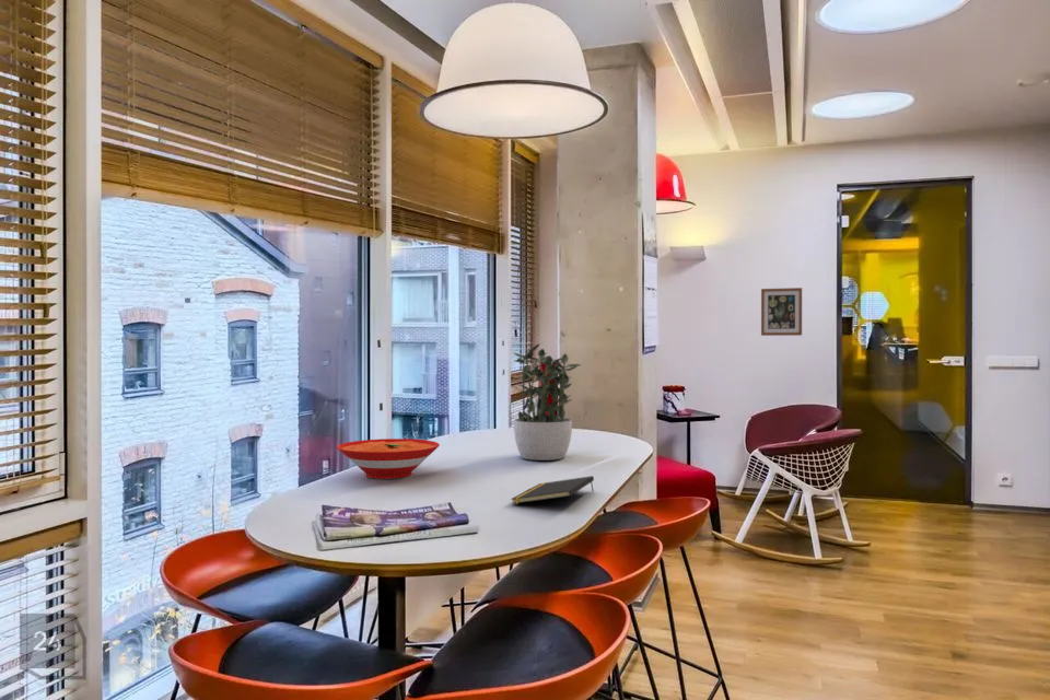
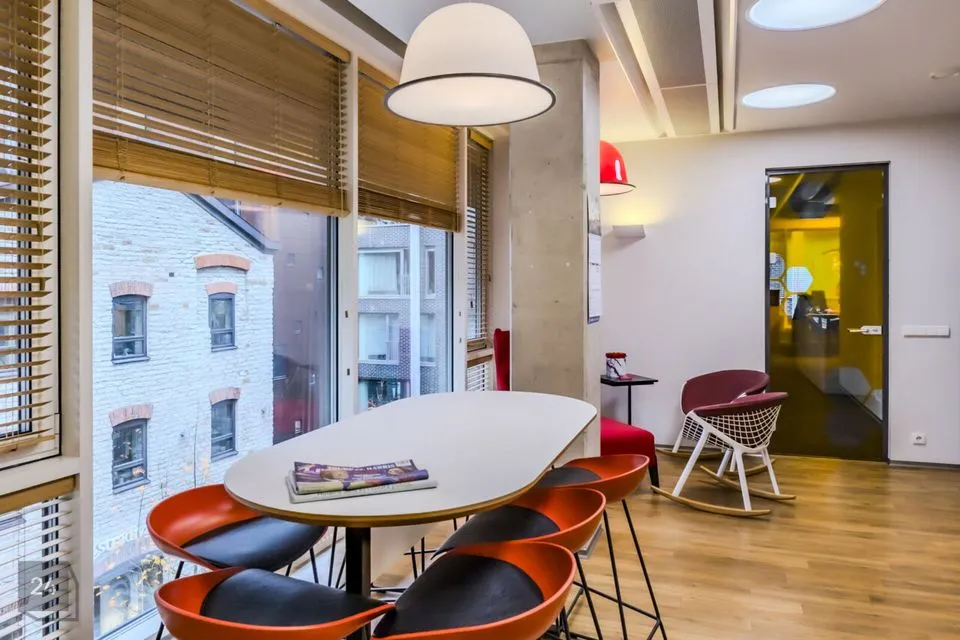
- wall art [760,287,803,337]
- notepad [510,475,595,505]
- potted plant [513,342,582,462]
- bowl [336,438,441,480]
